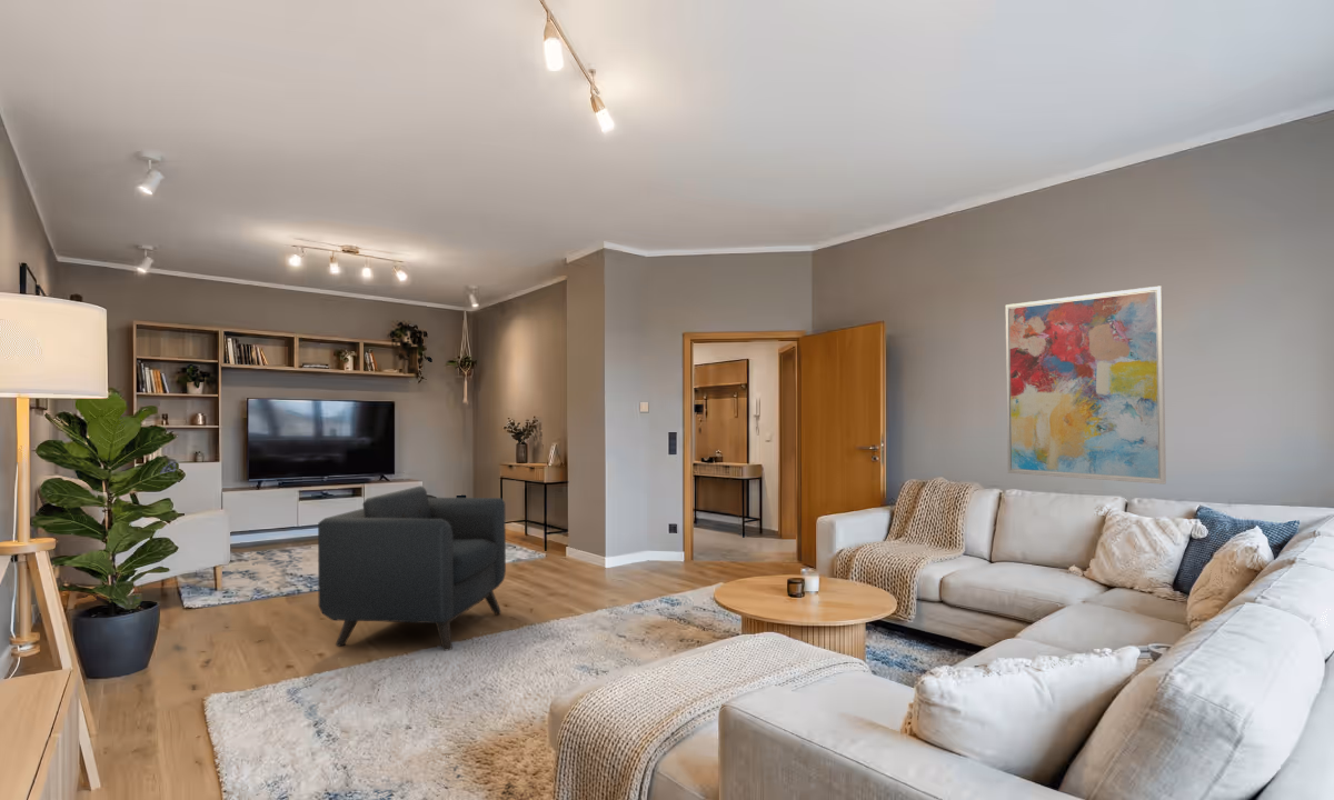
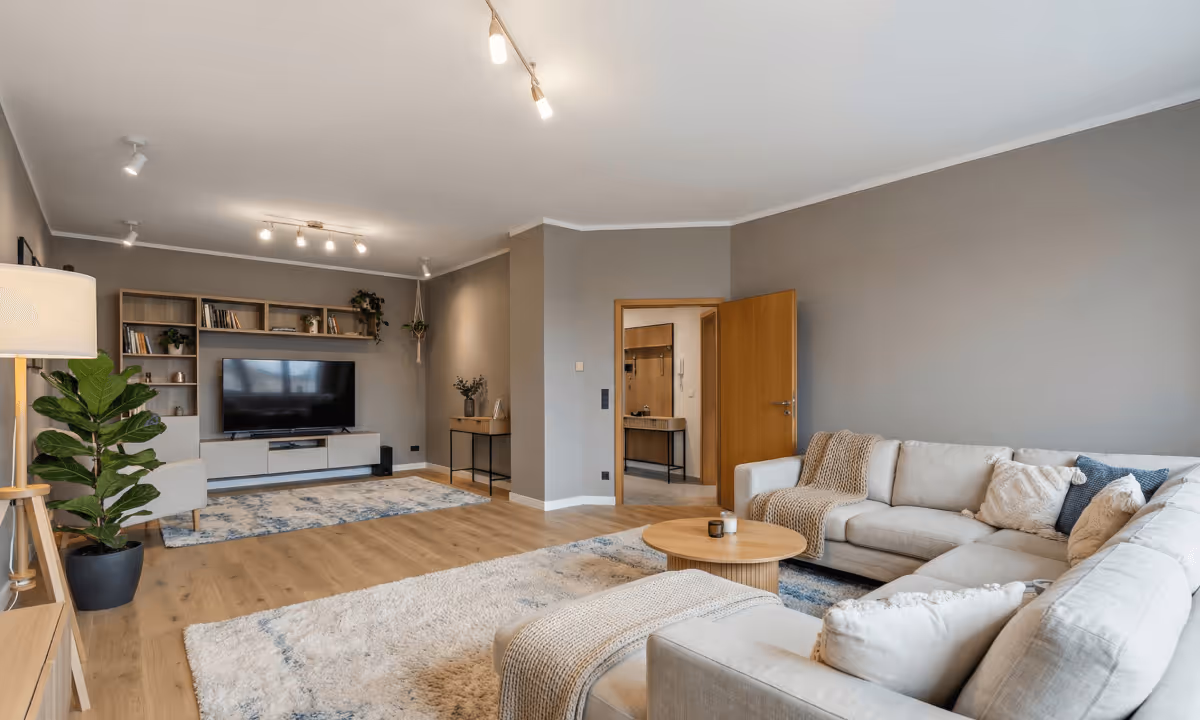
- wall art [1005,284,1167,486]
- armchair [317,484,507,652]
